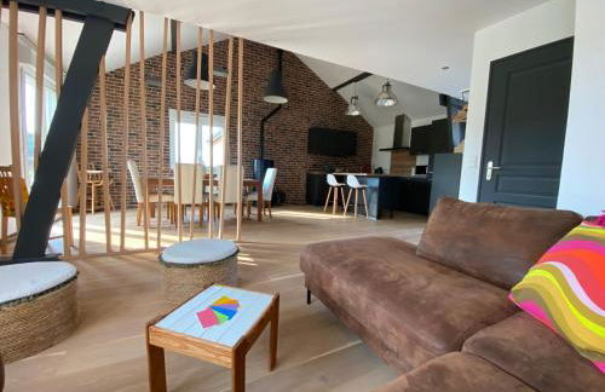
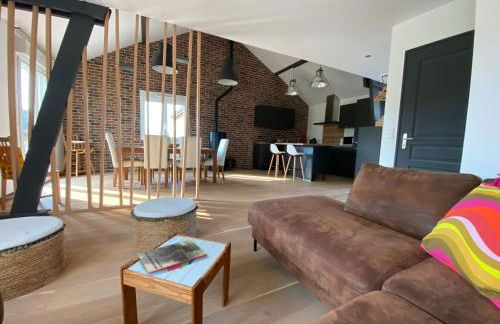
+ magazine [136,239,208,275]
